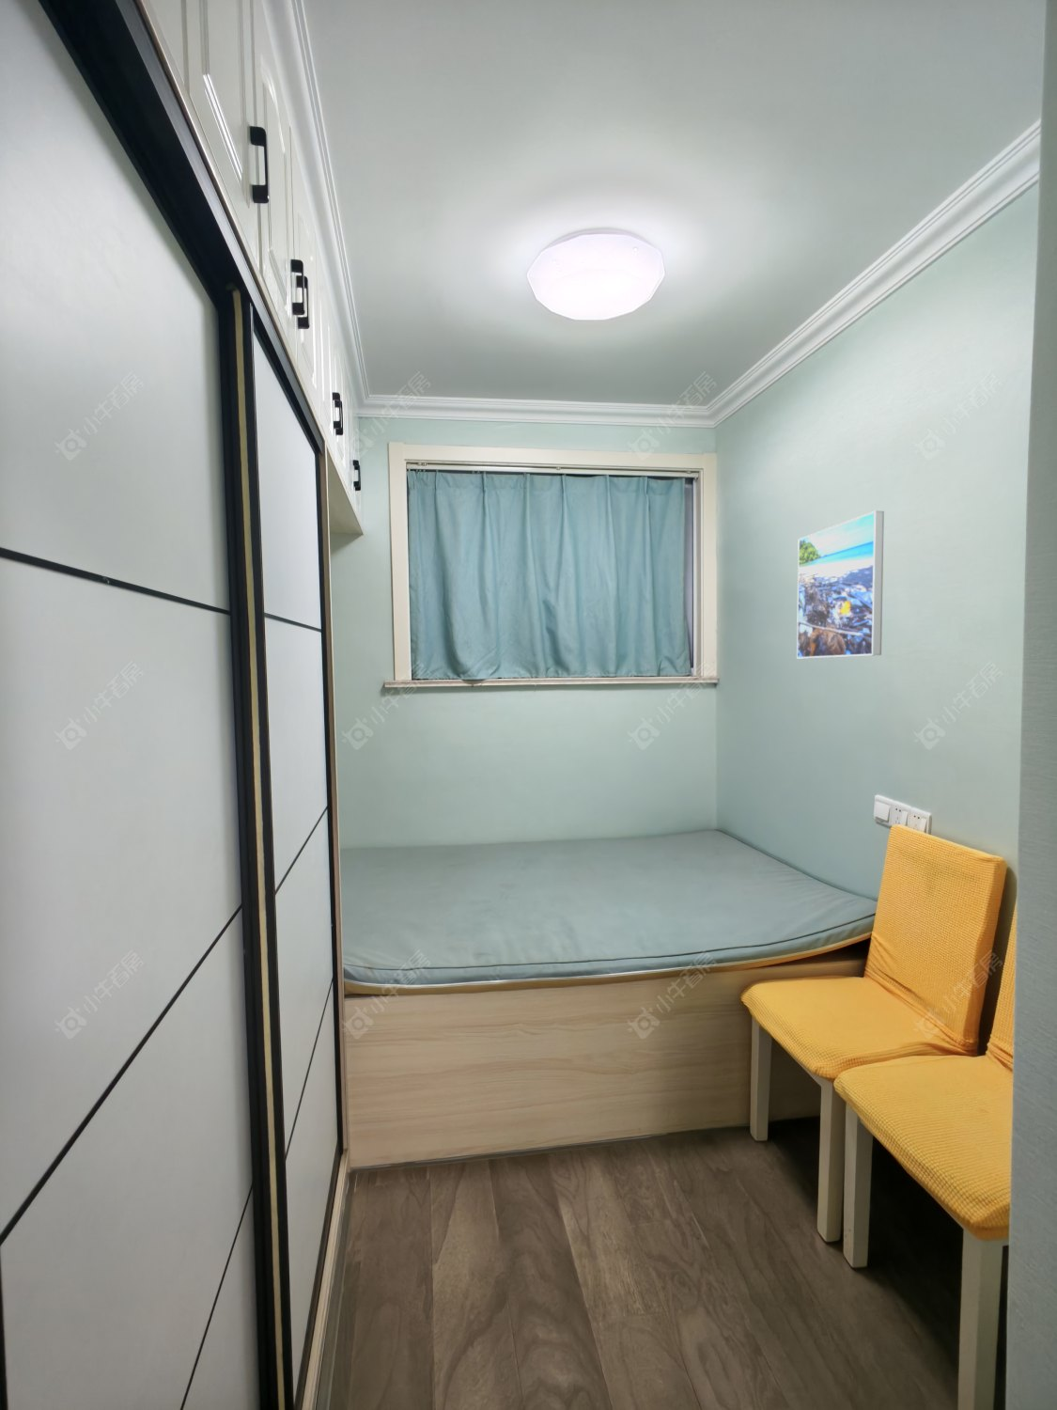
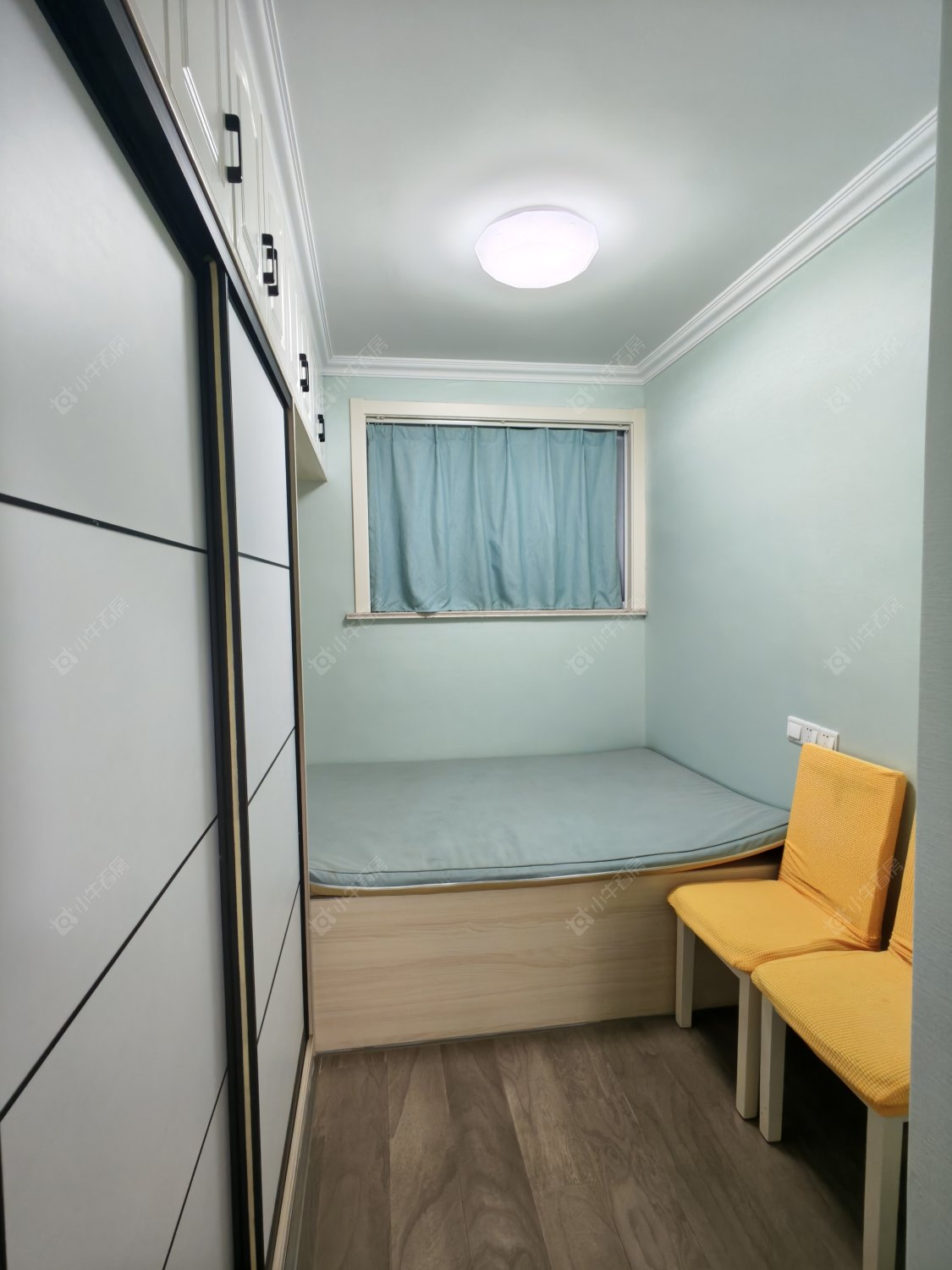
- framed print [796,511,885,659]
